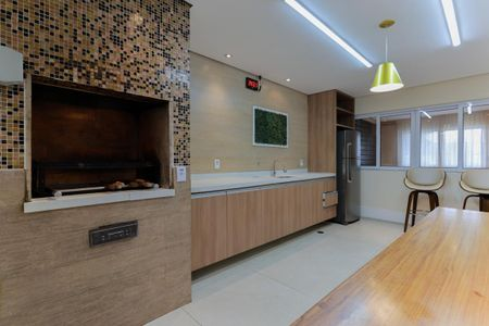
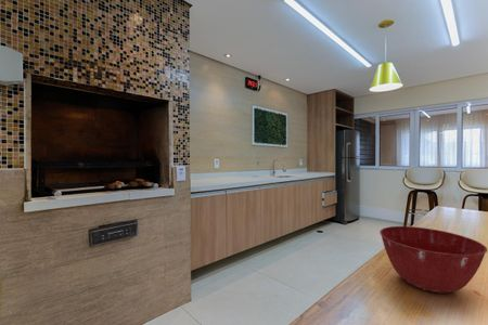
+ mixing bowl [378,225,488,295]
